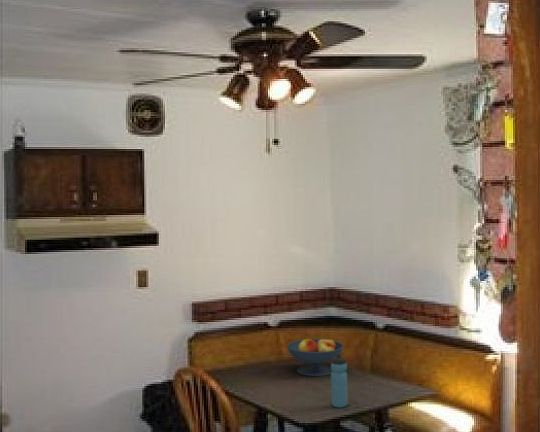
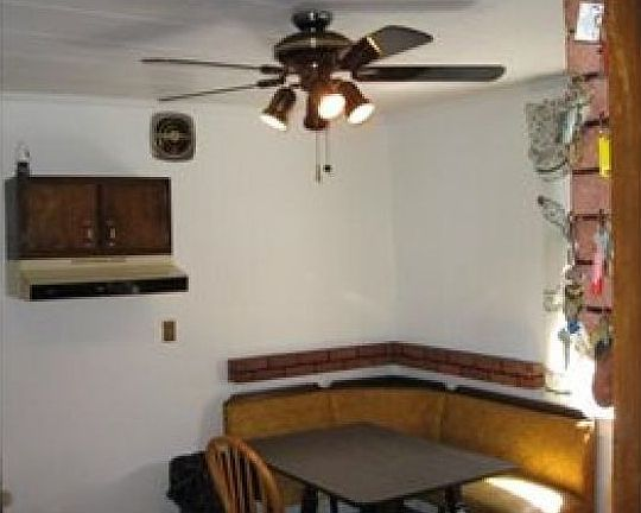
- water bottle [330,354,349,409]
- fruit bowl [286,336,345,377]
